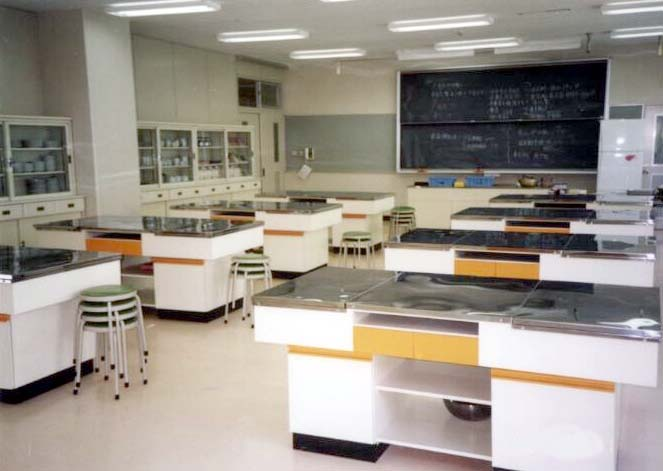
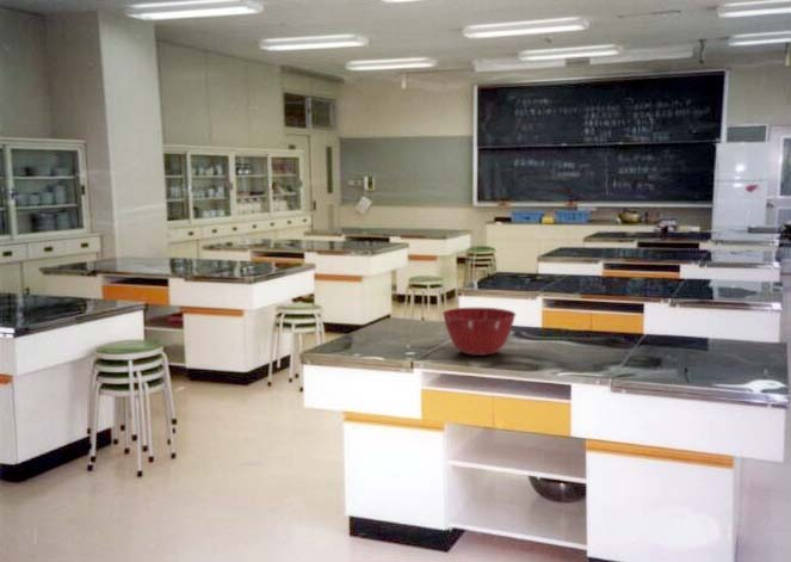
+ mixing bowl [441,307,517,357]
